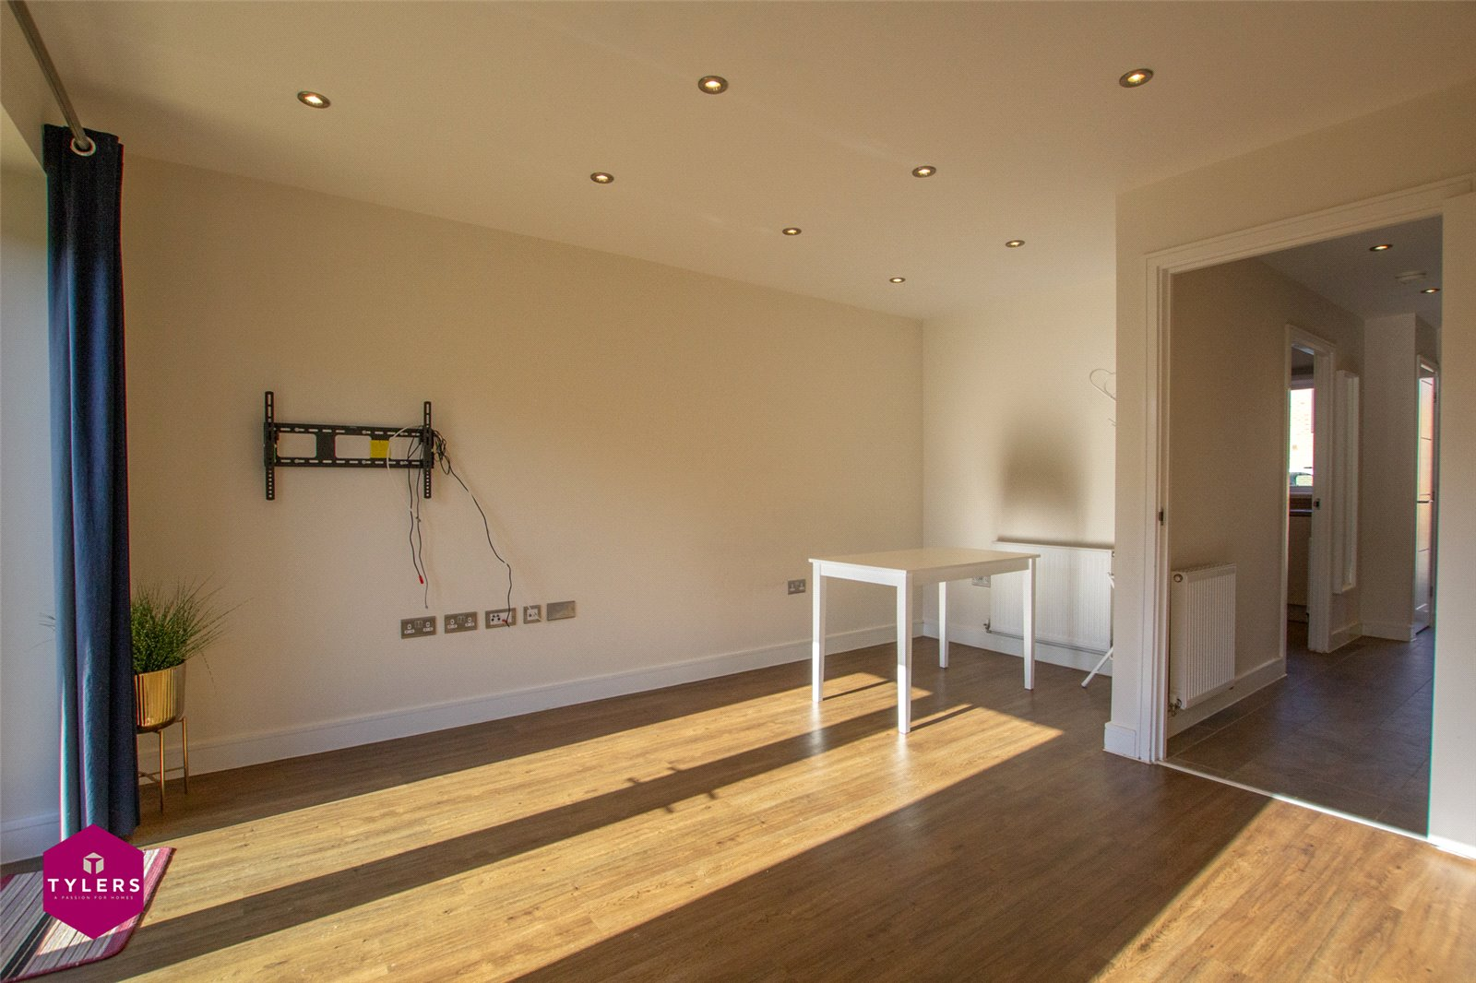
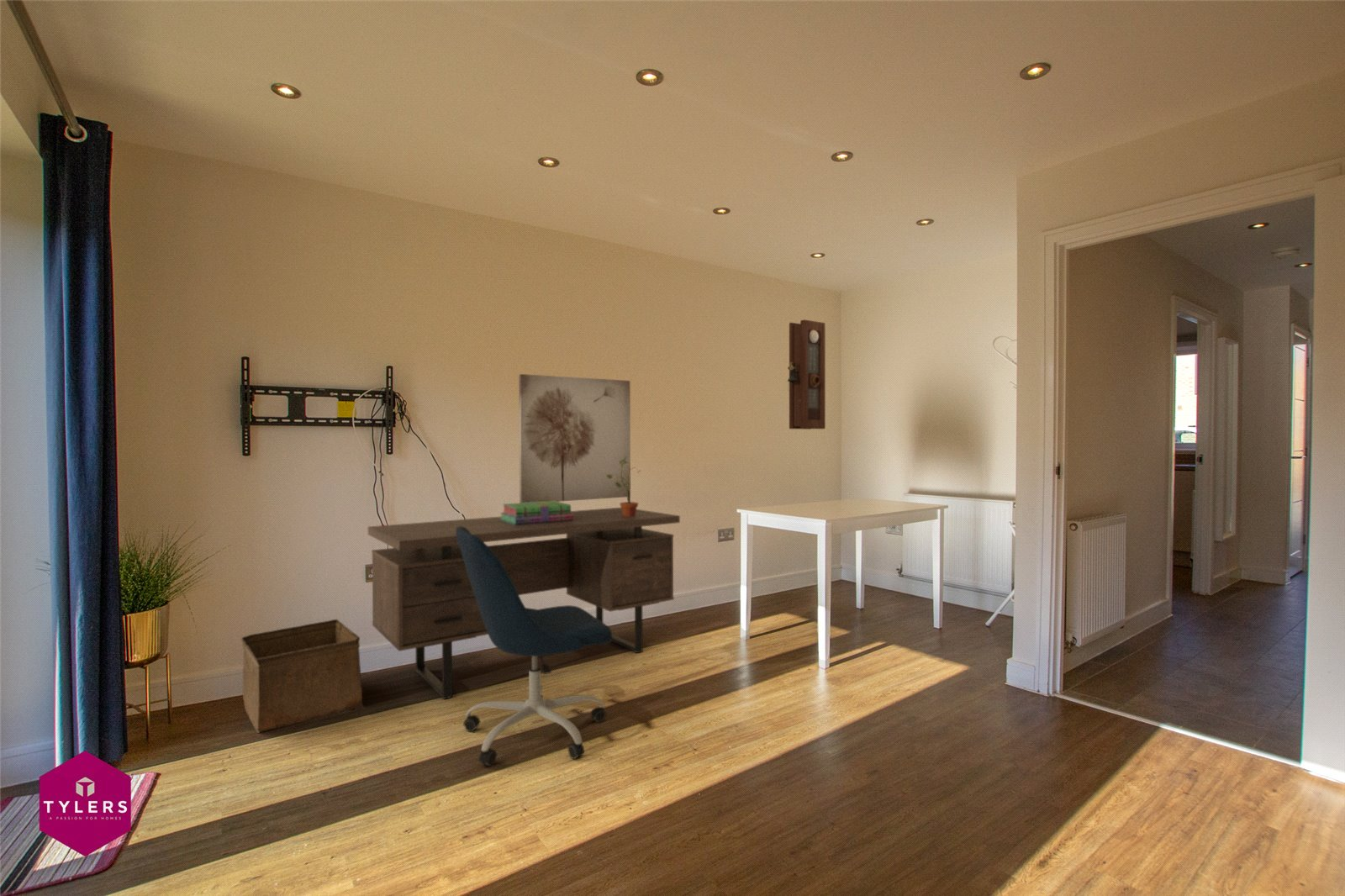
+ wall art [518,373,631,503]
+ potted plant [606,456,642,516]
+ pendulum clock [787,319,826,430]
+ desk [367,507,681,700]
+ stack of books [499,501,573,524]
+ storage bin [240,619,364,734]
+ office chair [456,526,613,767]
